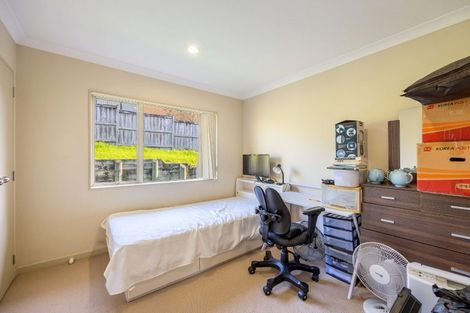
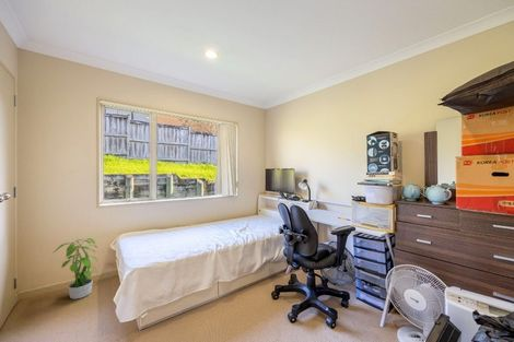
+ potted plant [51,236,100,300]
